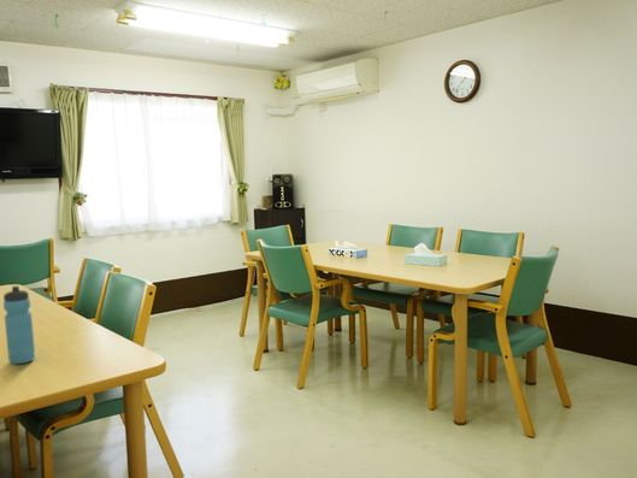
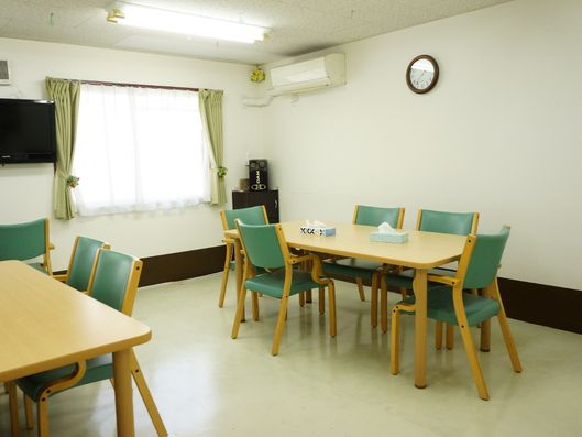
- water bottle [2,285,36,365]
